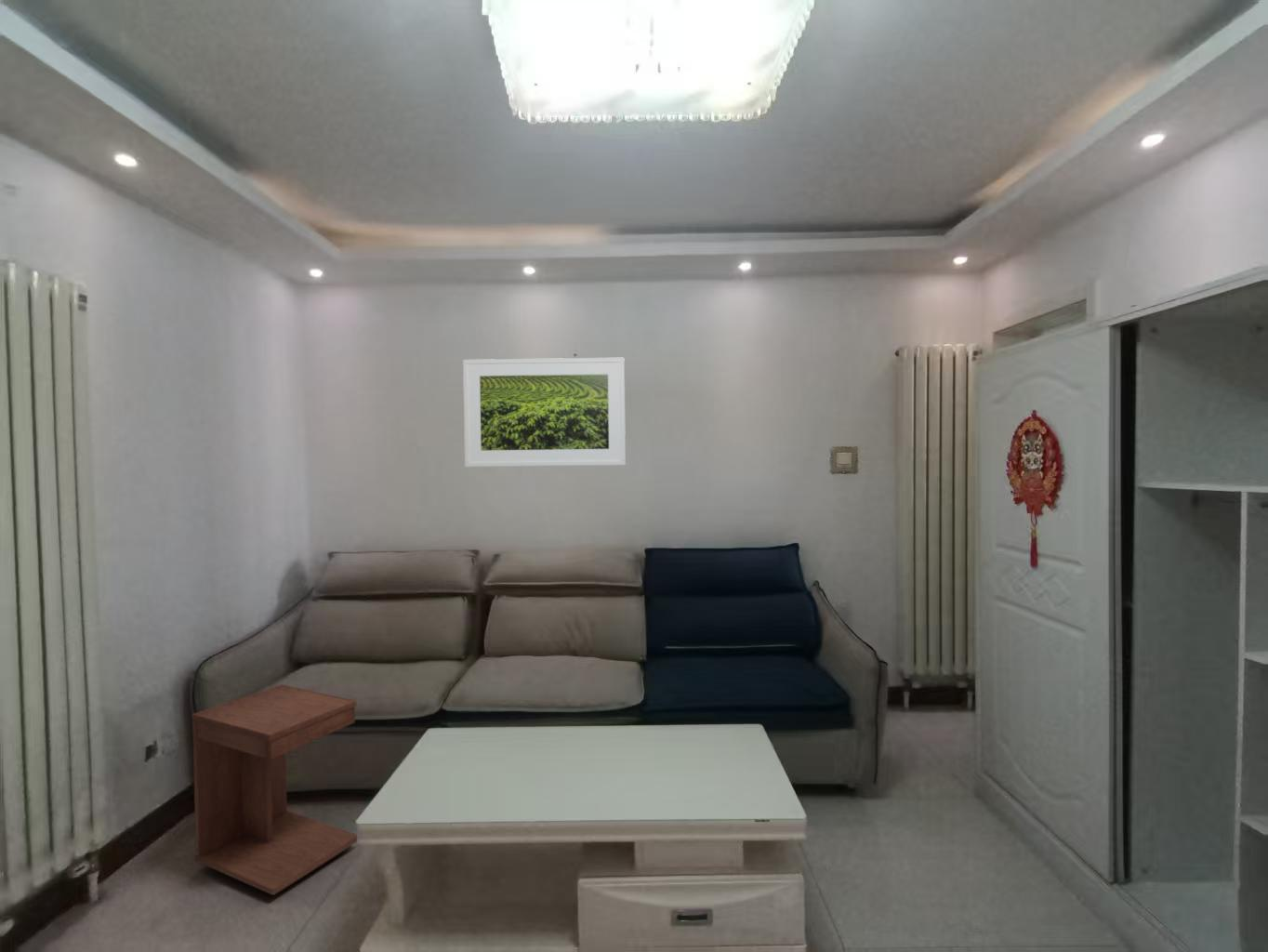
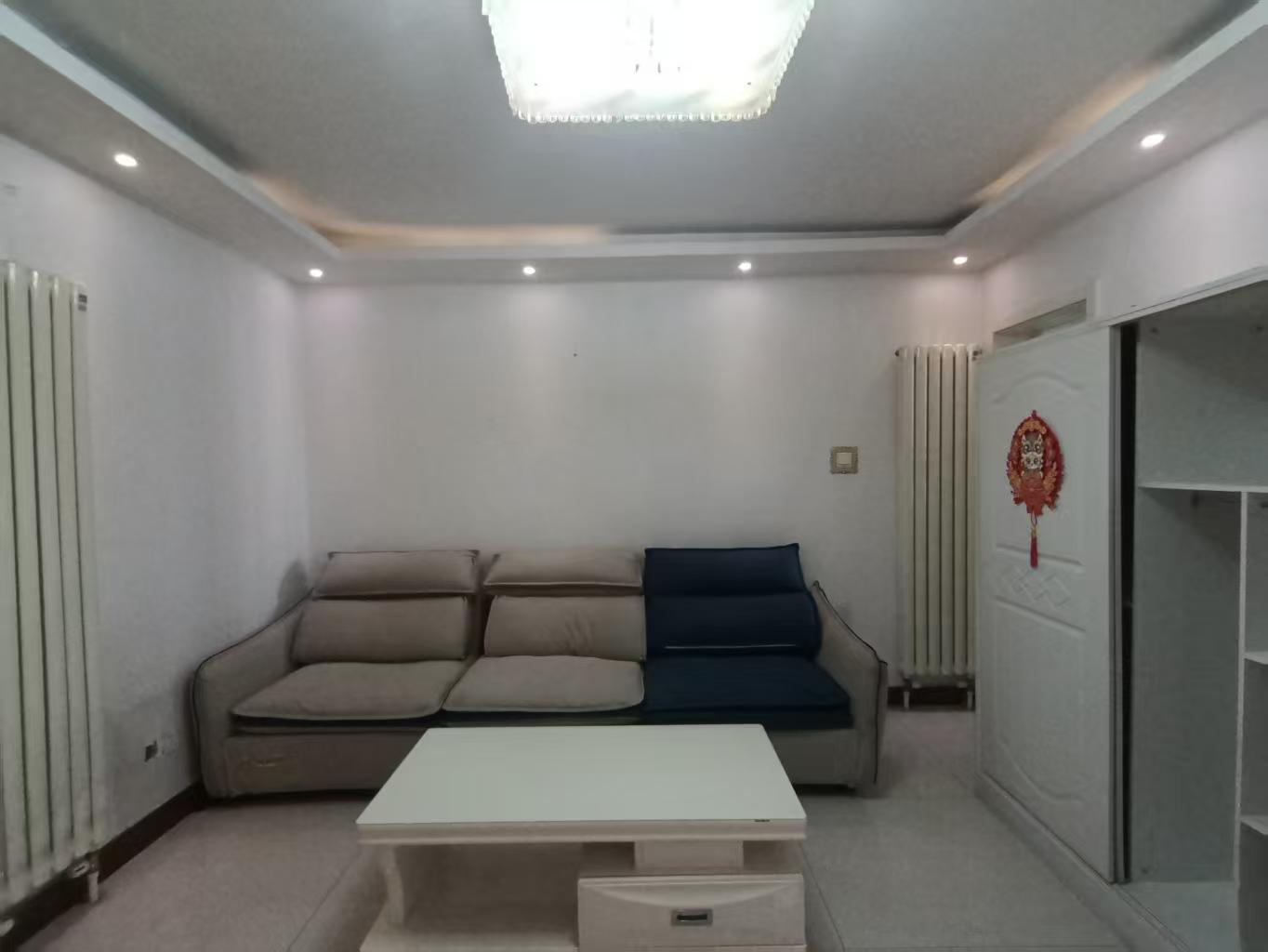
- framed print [462,357,627,468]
- side table [191,683,358,896]
